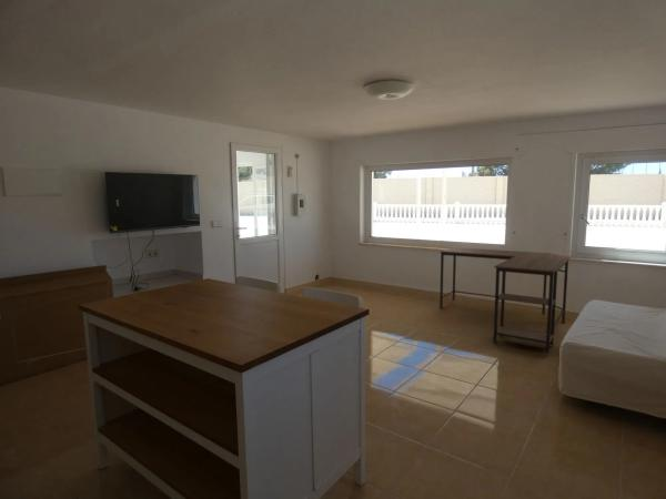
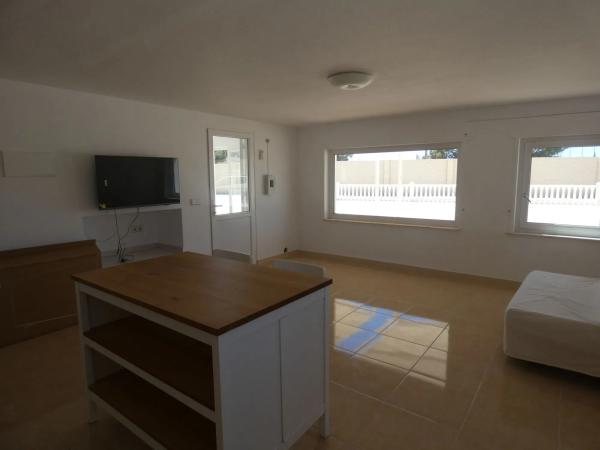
- desk [438,246,572,354]
